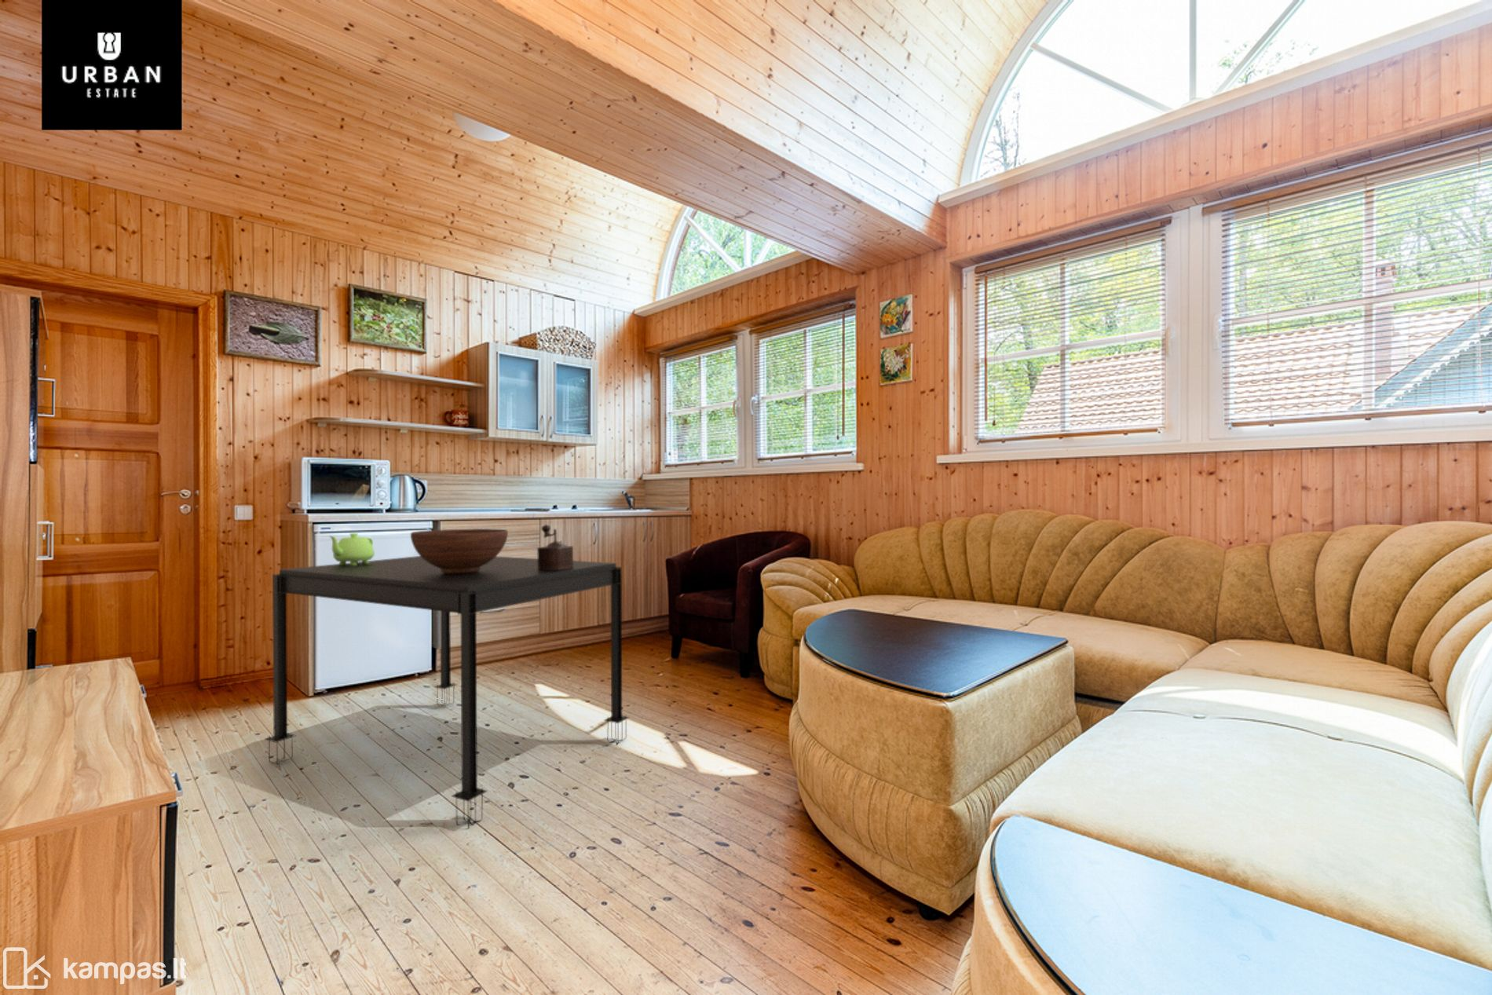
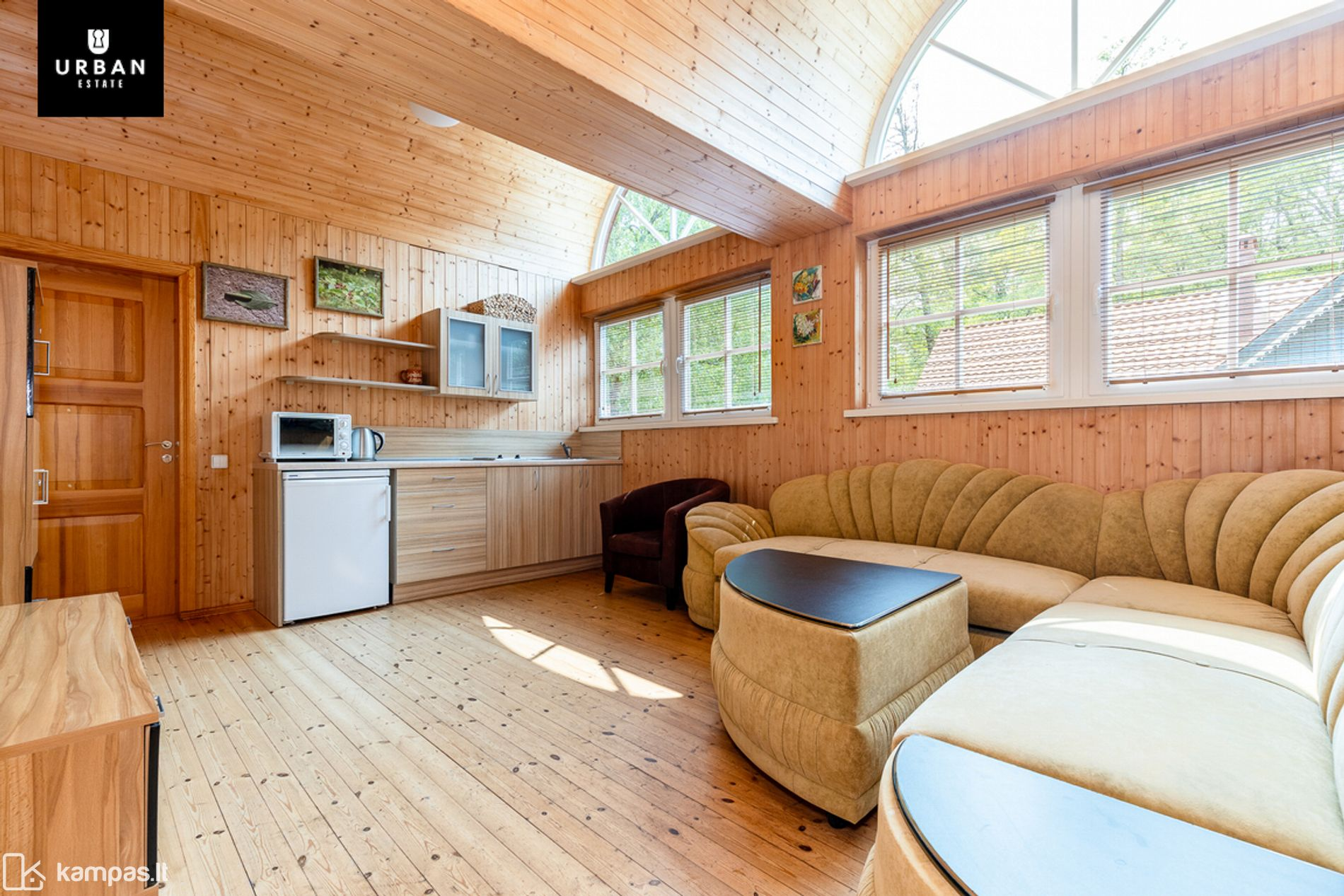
- dining table [264,555,629,830]
- teapot [329,532,375,565]
- fruit bowl [410,527,508,574]
- pepper mill [536,524,574,571]
